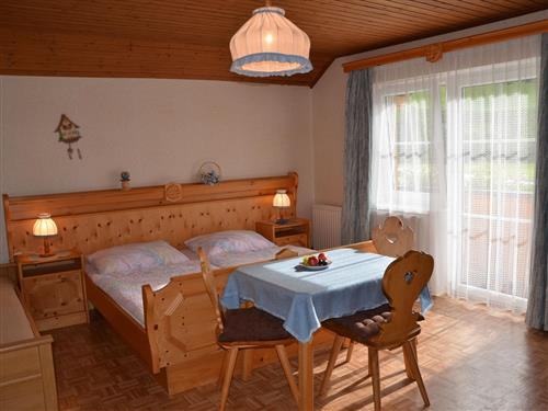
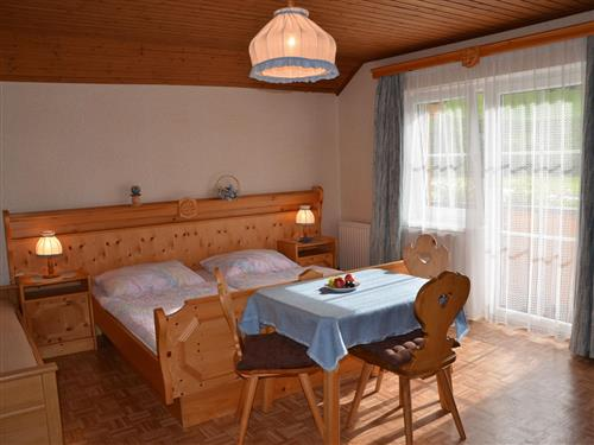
- cuckoo clock [54,113,83,161]
